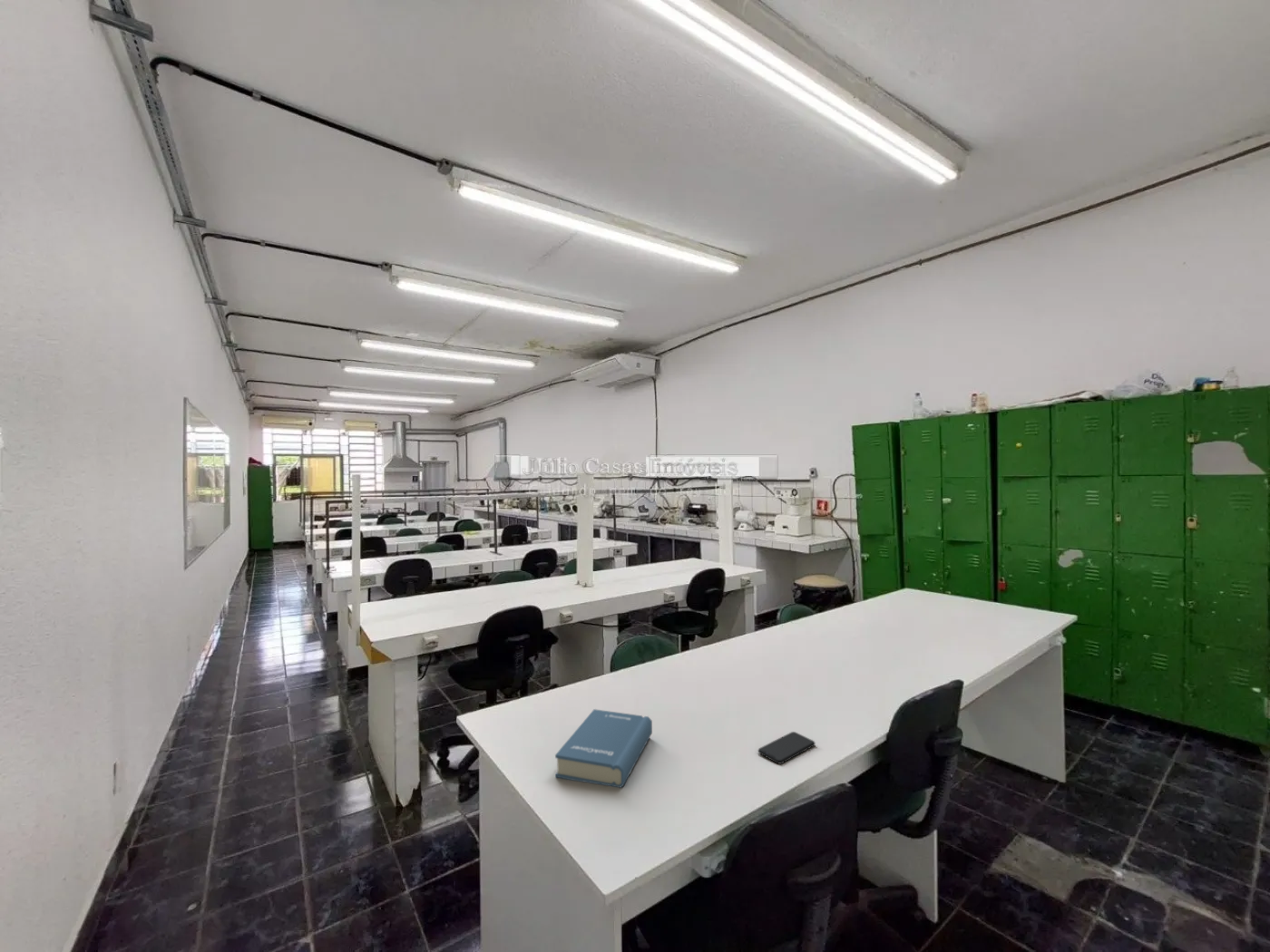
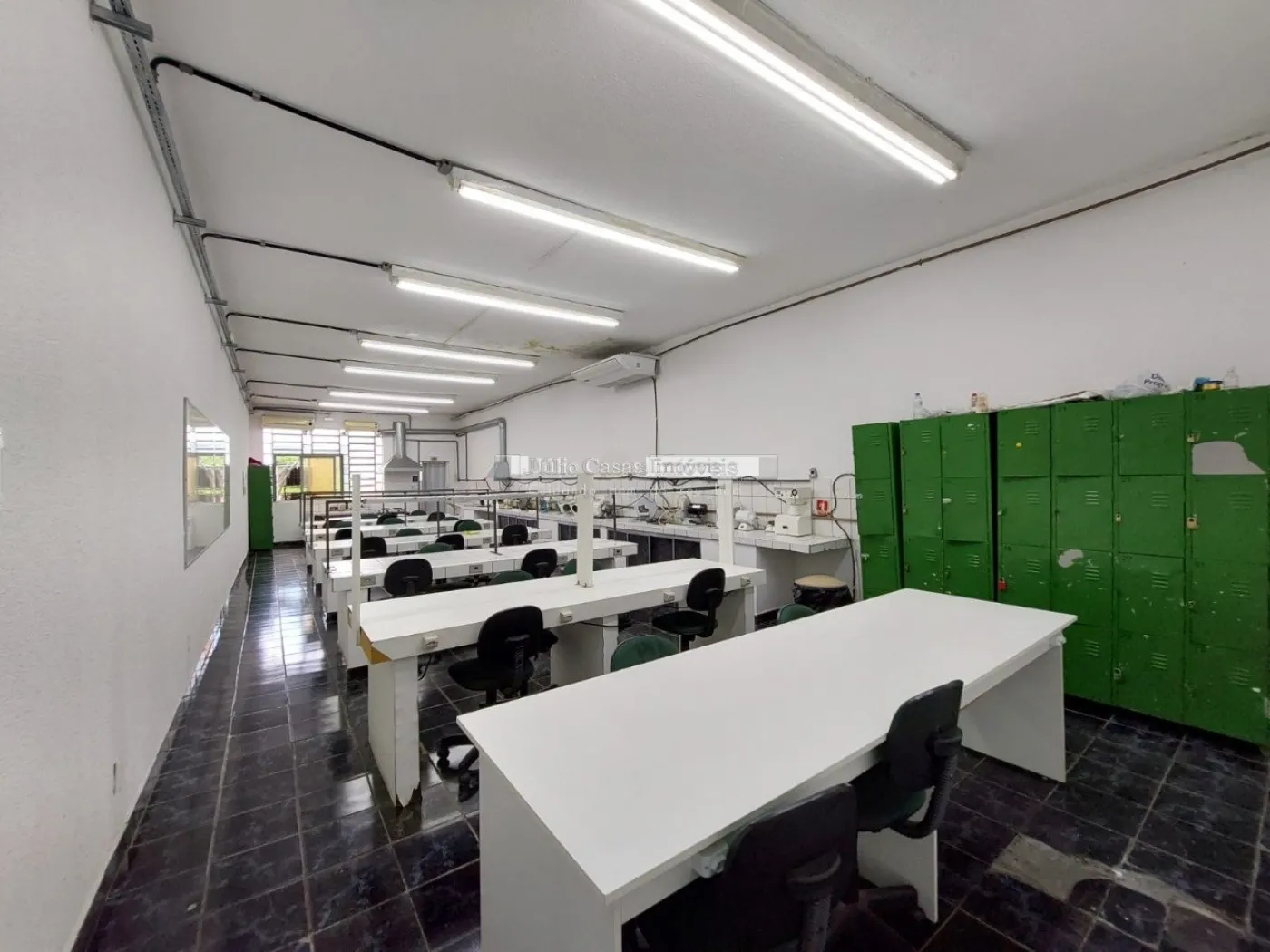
- hardback book [554,708,653,789]
- smartphone [757,731,816,765]
